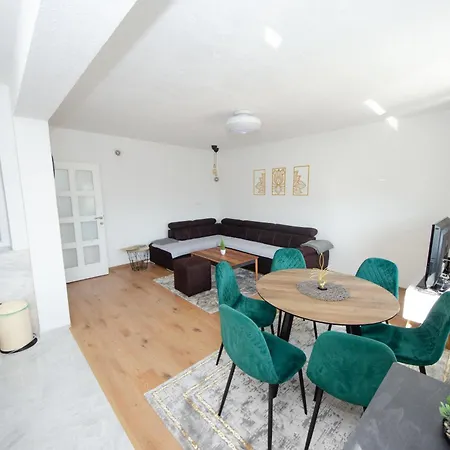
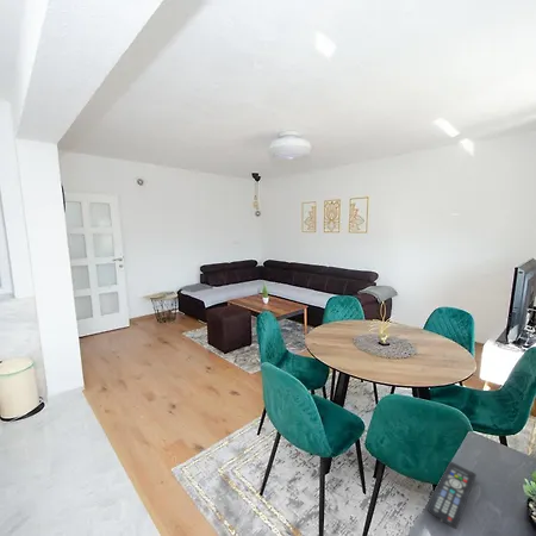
+ remote control [426,461,478,530]
